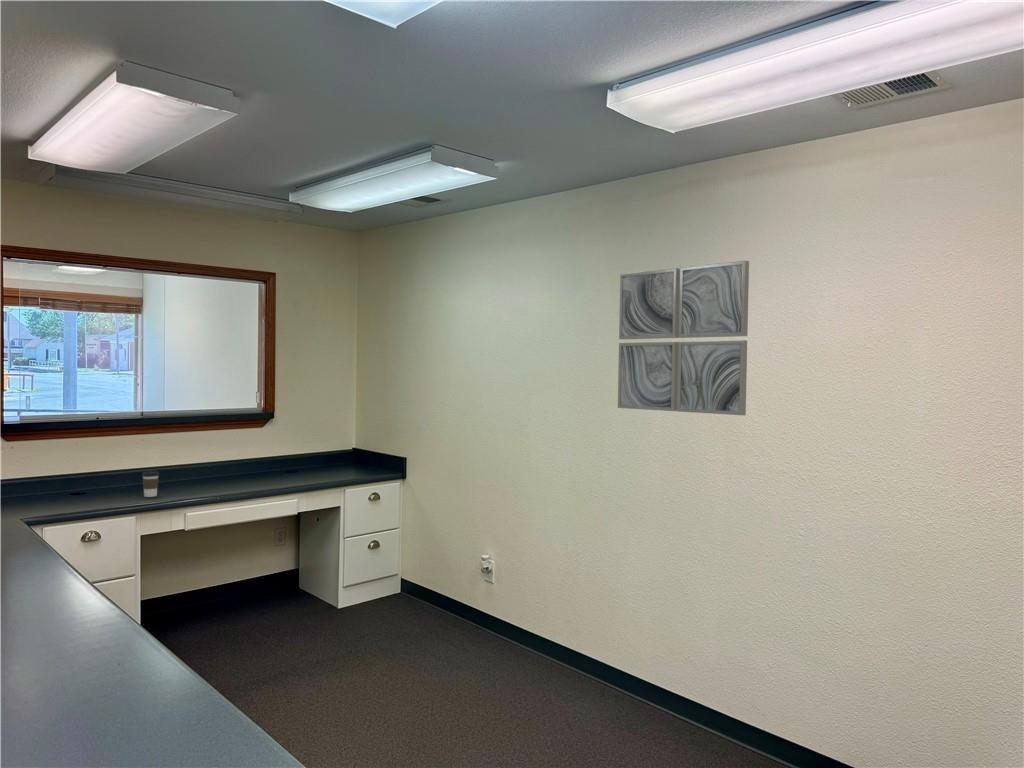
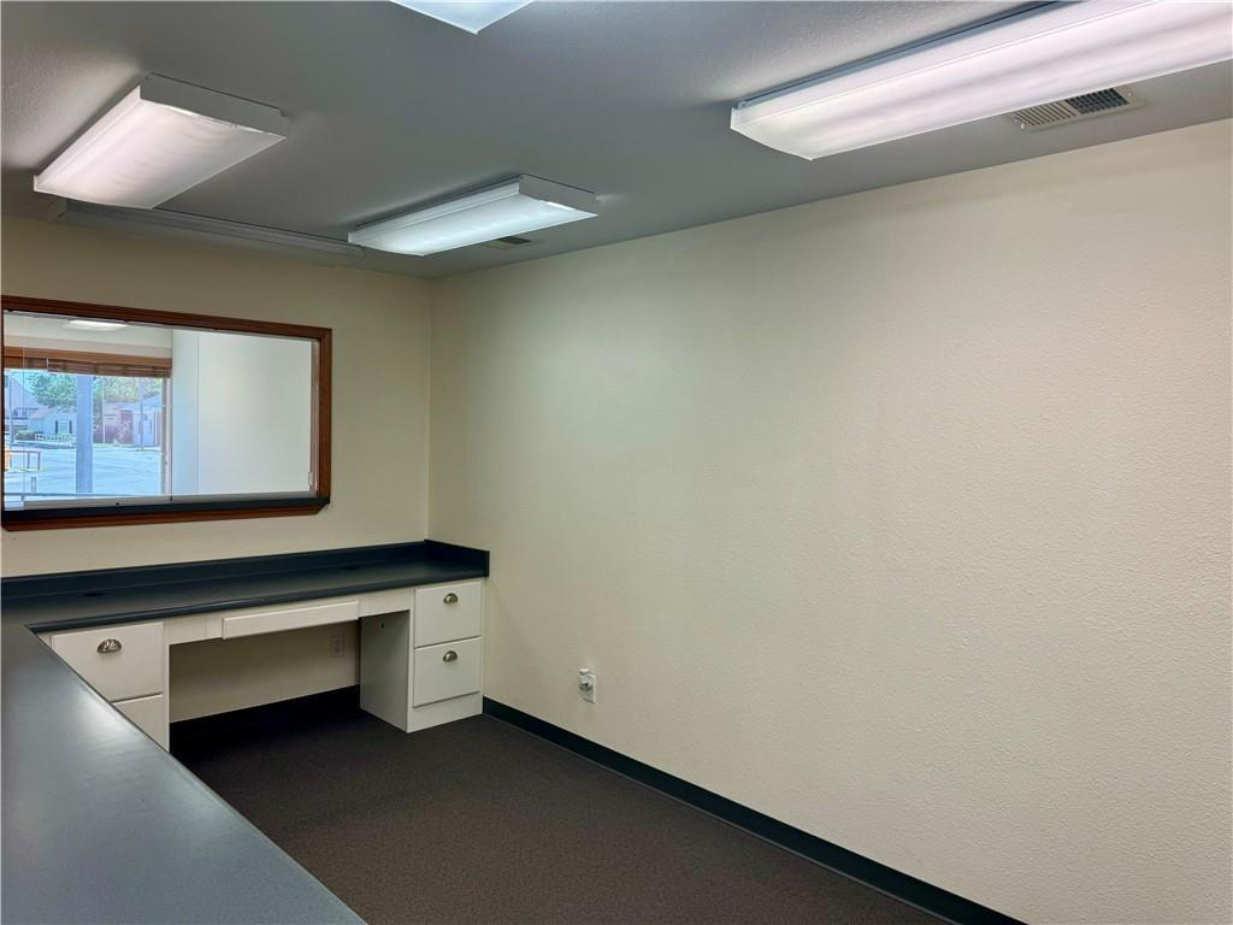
- coffee cup [141,470,160,498]
- wall art [617,260,750,416]
